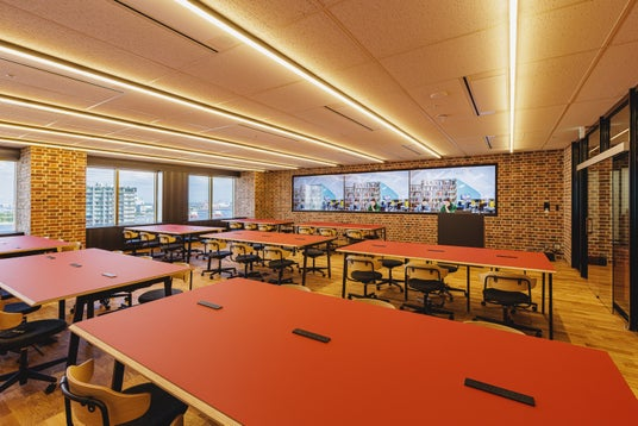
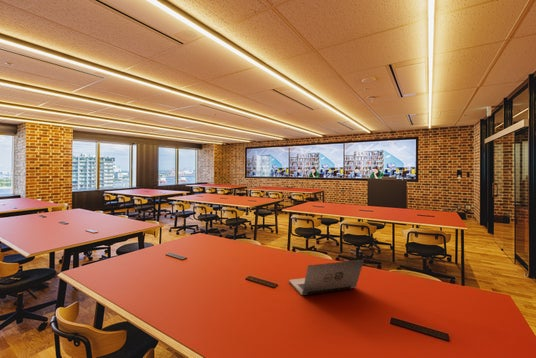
+ laptop [288,259,365,296]
